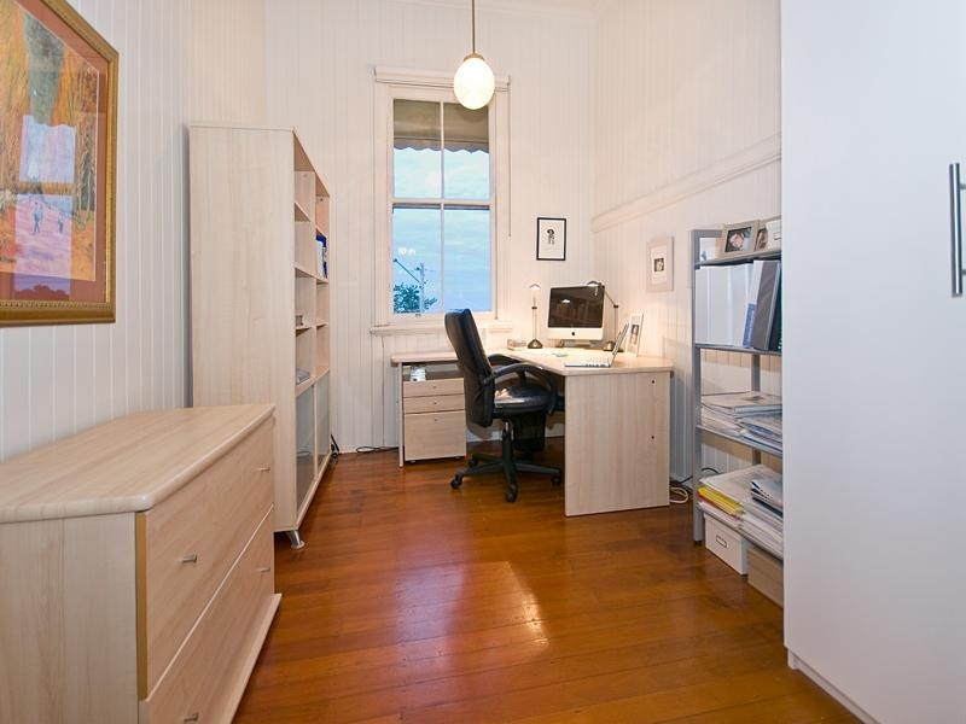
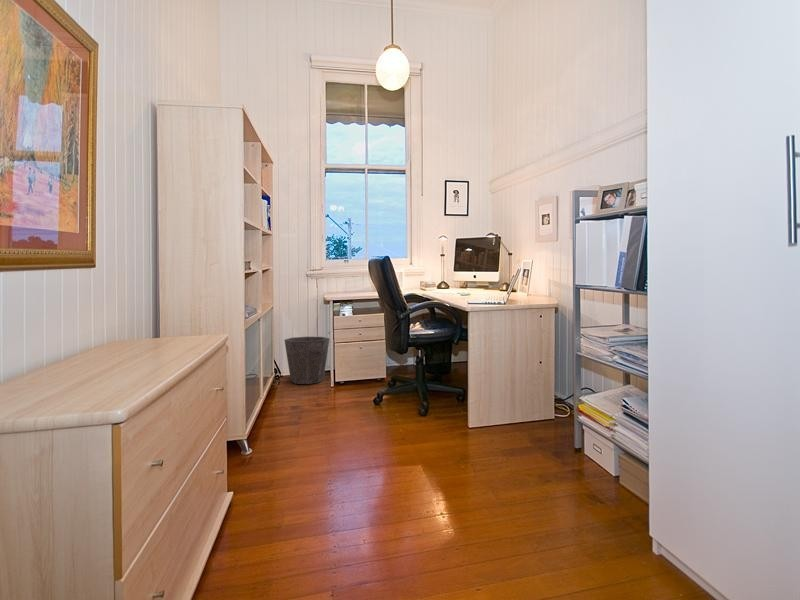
+ waste bin [283,336,330,385]
